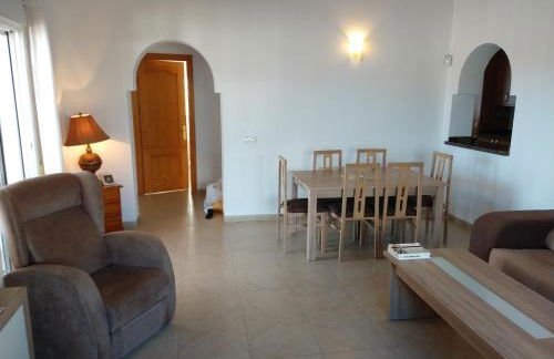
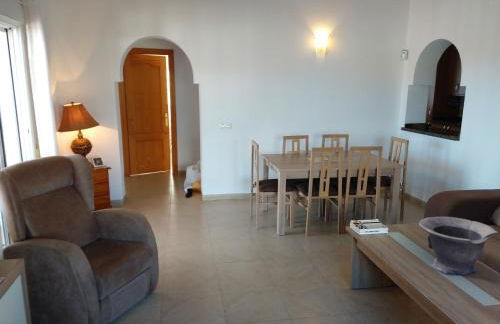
+ decorative bowl [418,216,499,276]
